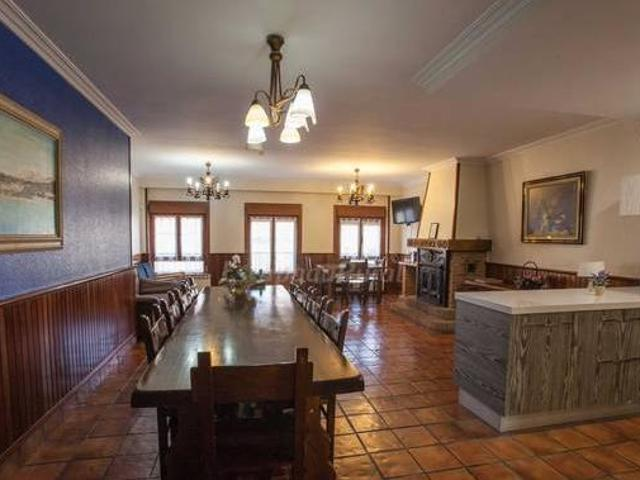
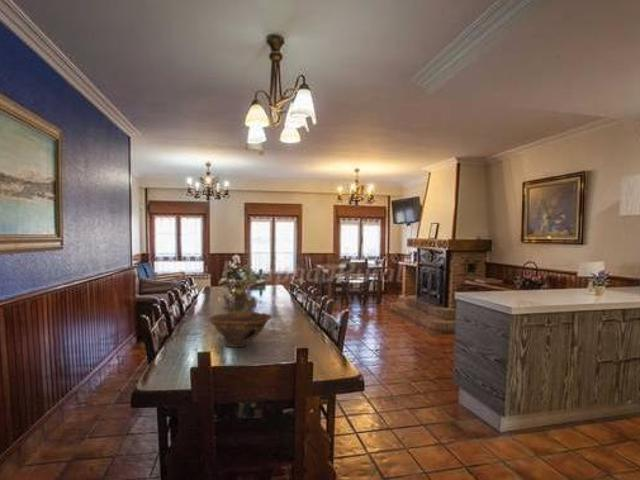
+ bowl [208,311,273,348]
